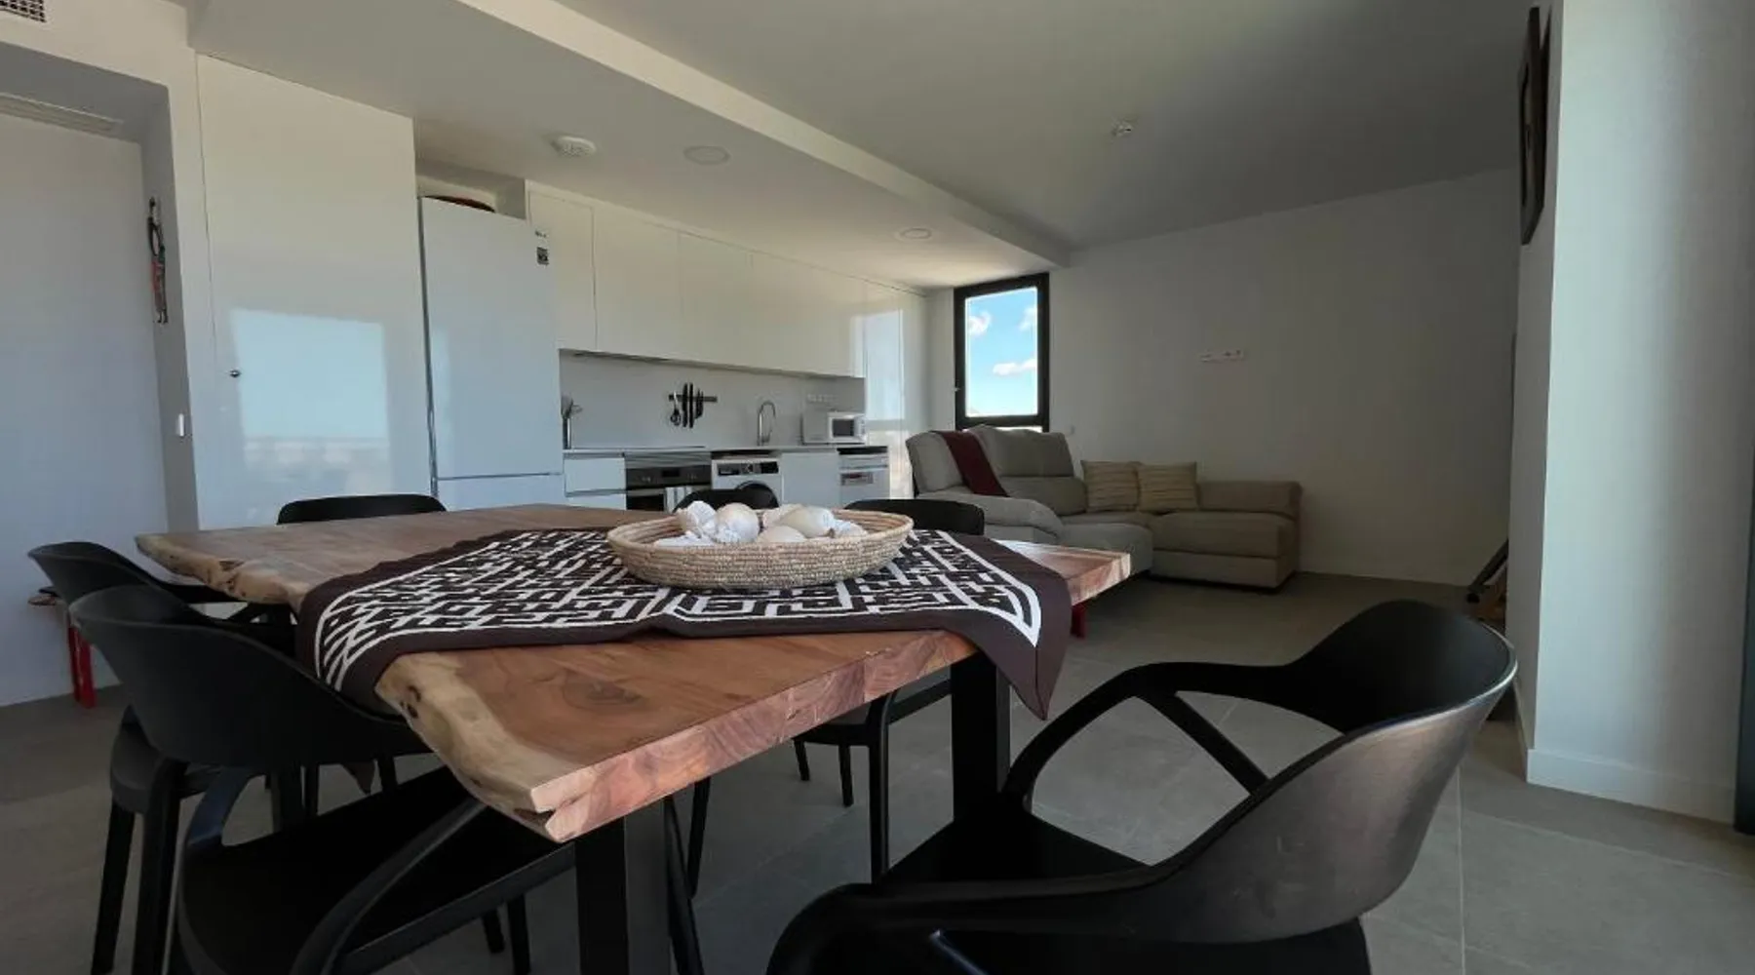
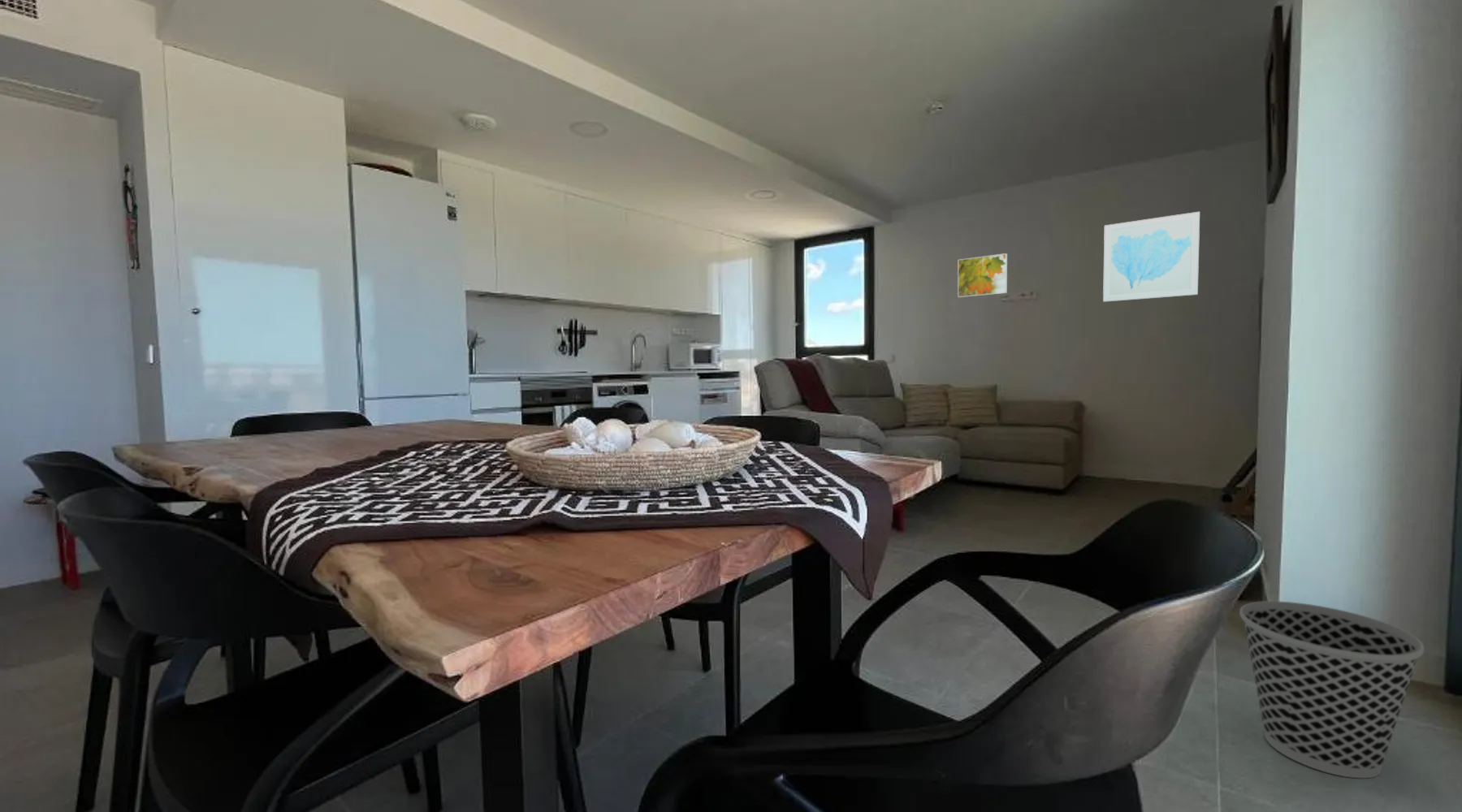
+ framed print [957,253,1008,298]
+ wall art [1102,211,1200,303]
+ wastebasket [1239,600,1425,779]
